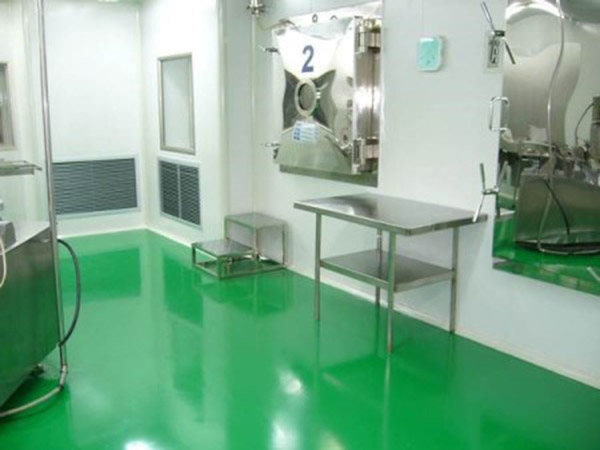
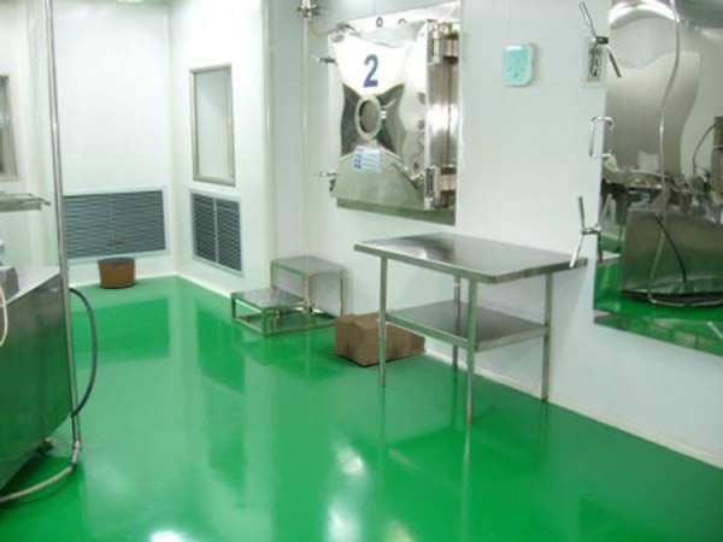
+ bucket [95,240,137,289]
+ cardboard box [333,308,427,367]
